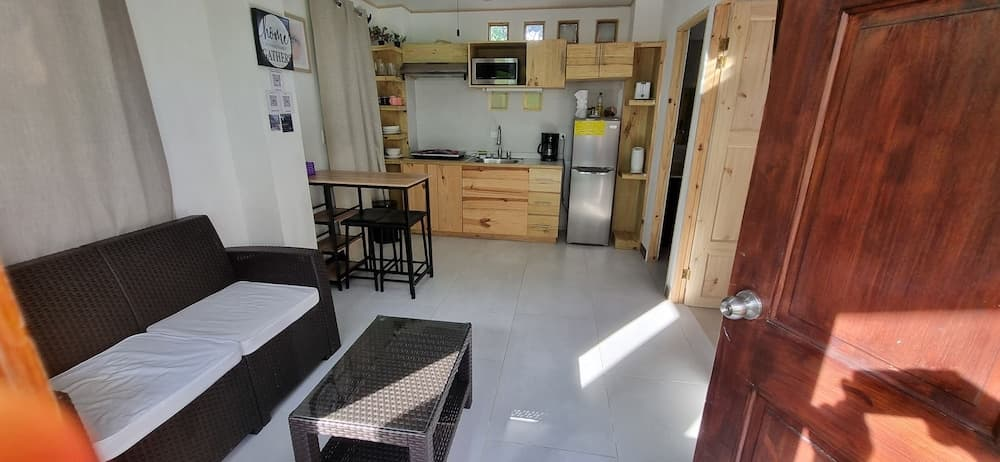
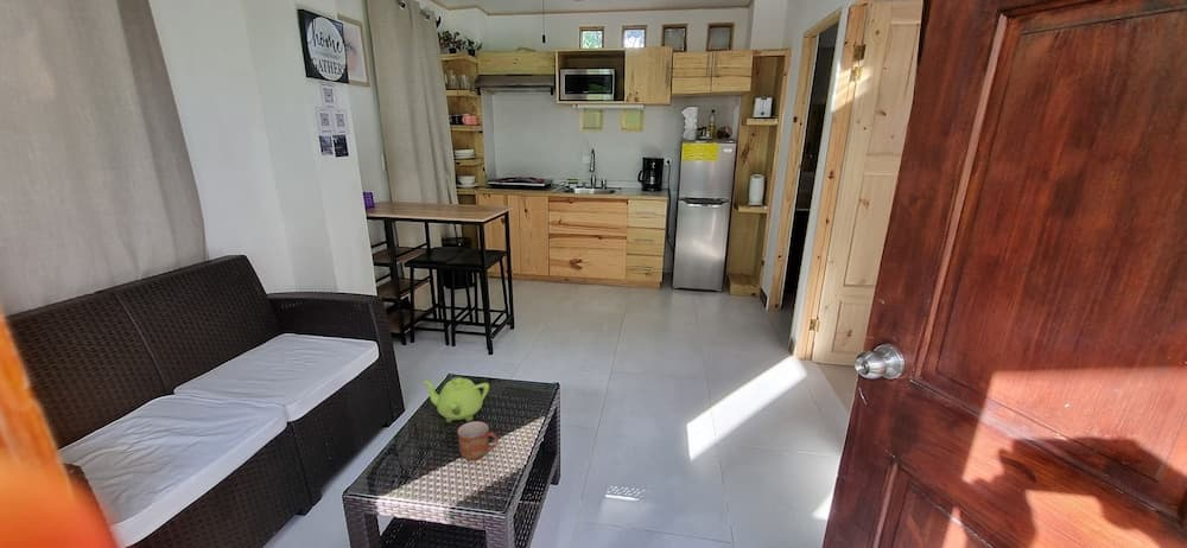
+ teapot [423,376,490,423]
+ mug [456,420,499,461]
